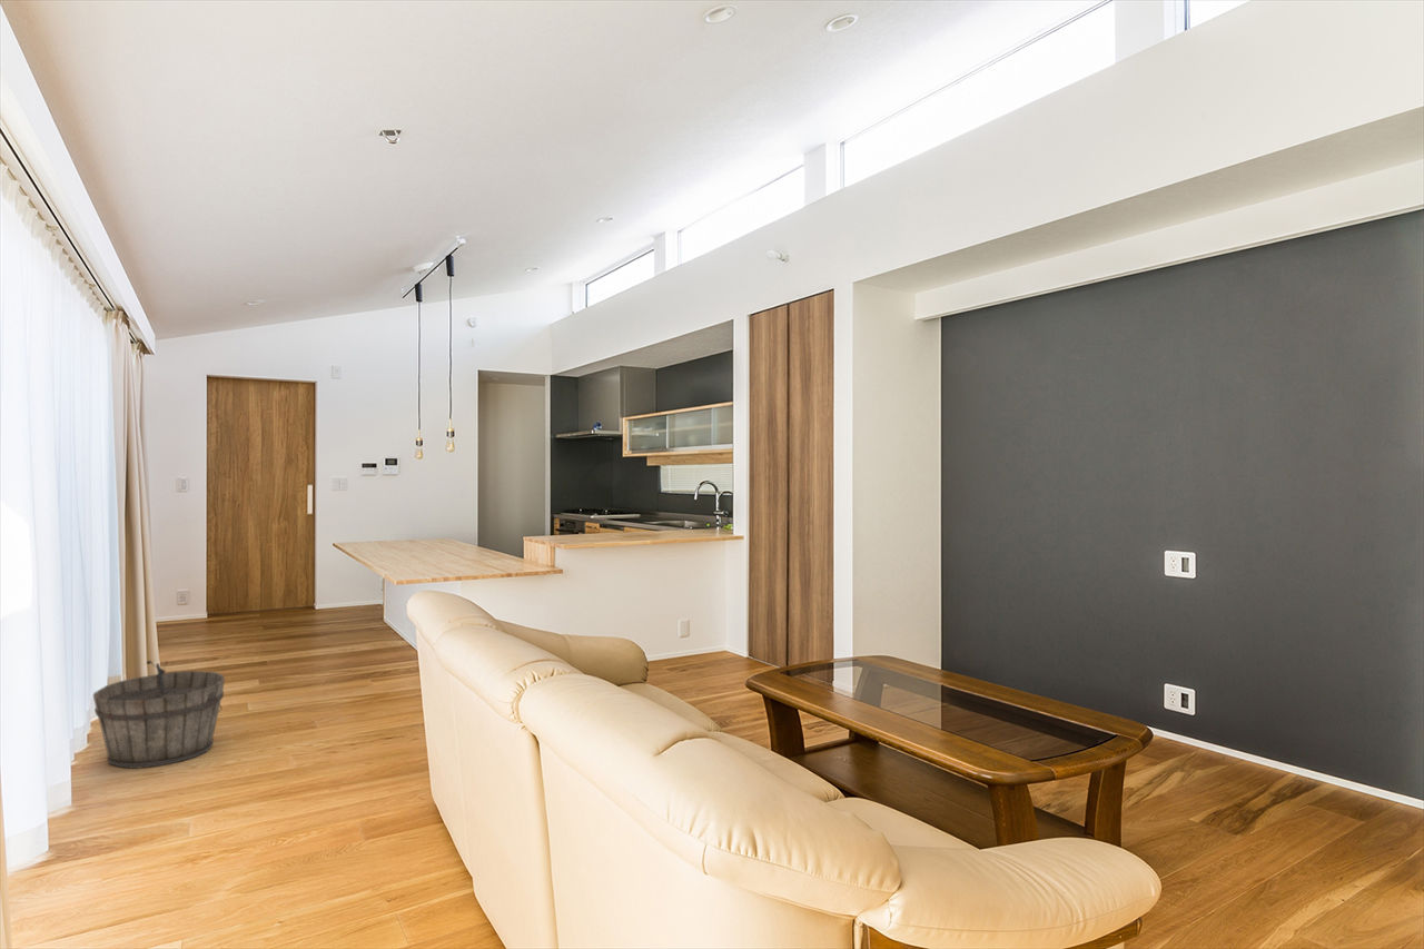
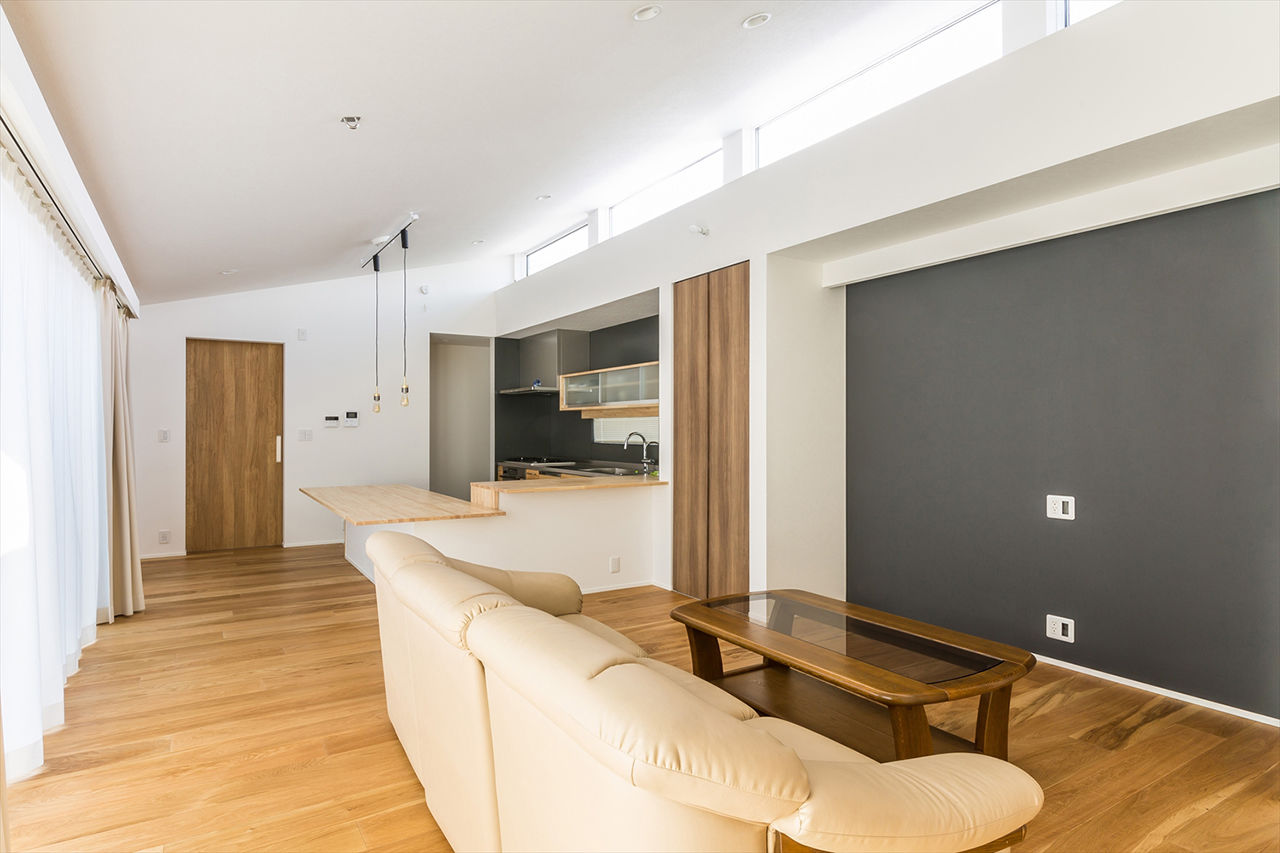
- wooden bucket [92,660,226,770]
